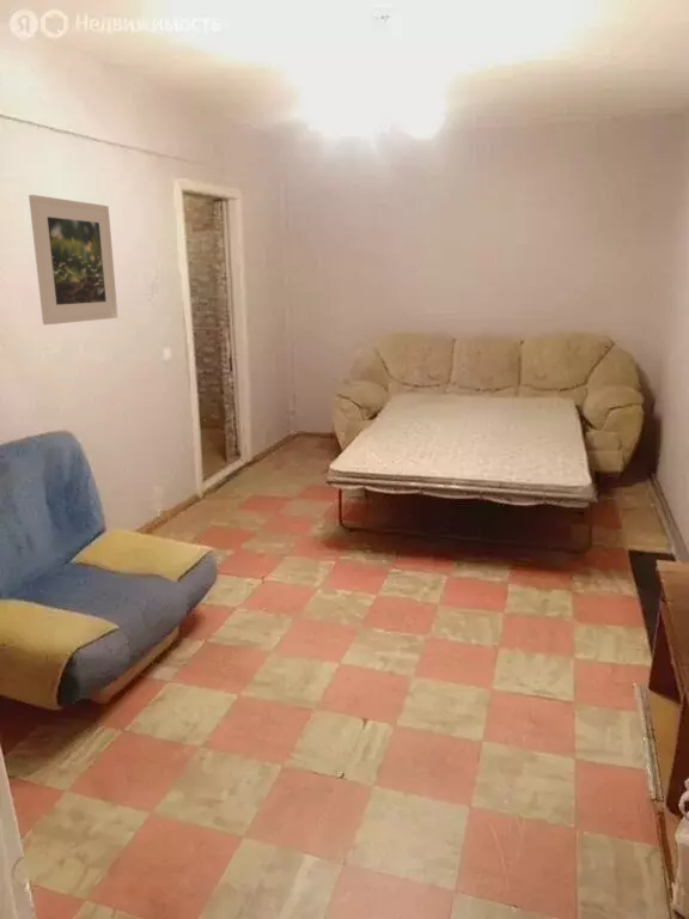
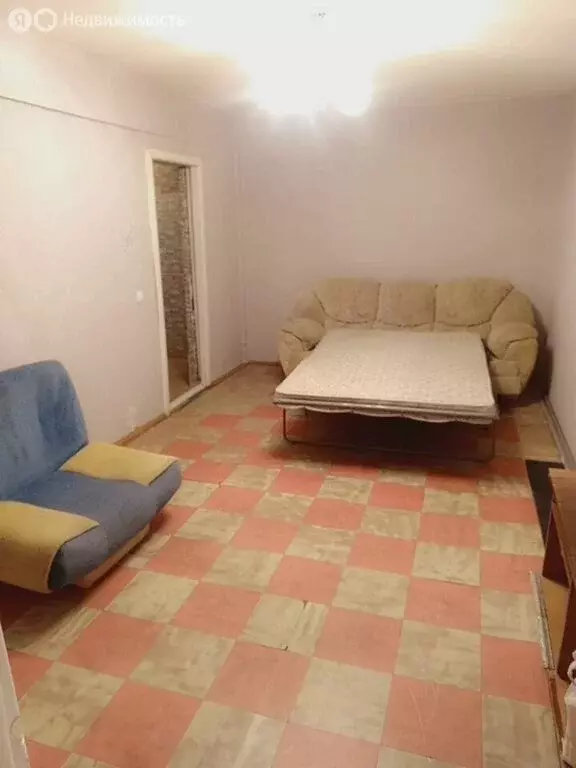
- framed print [28,194,118,325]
